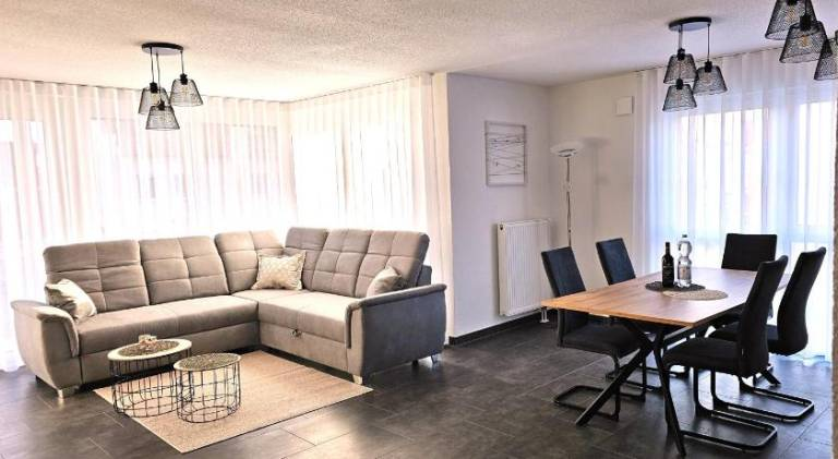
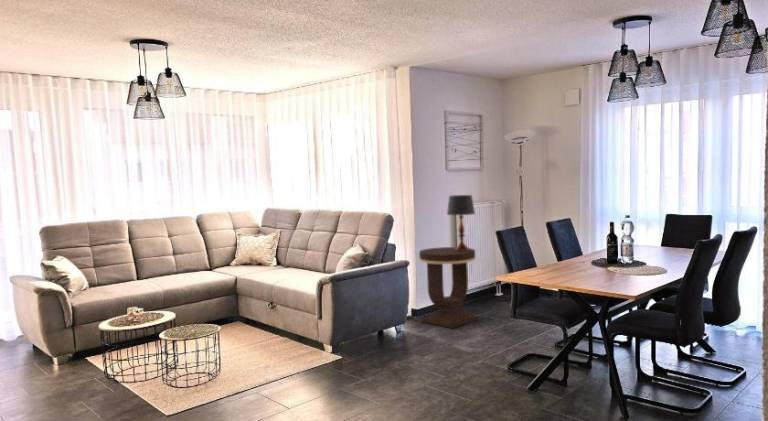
+ table lamp [446,194,476,251]
+ side table [418,246,479,330]
